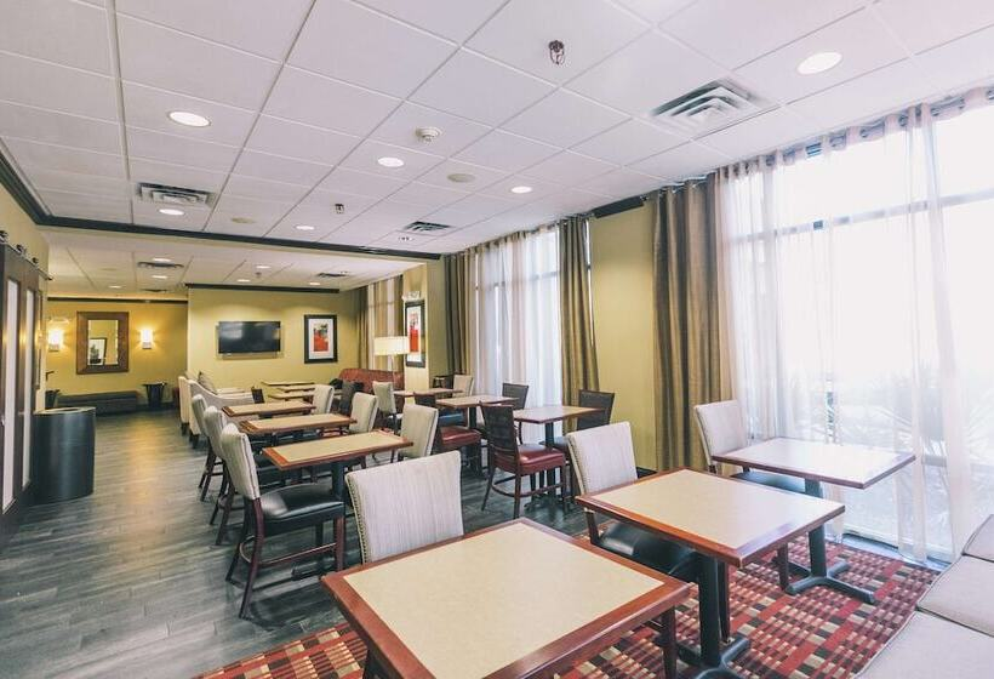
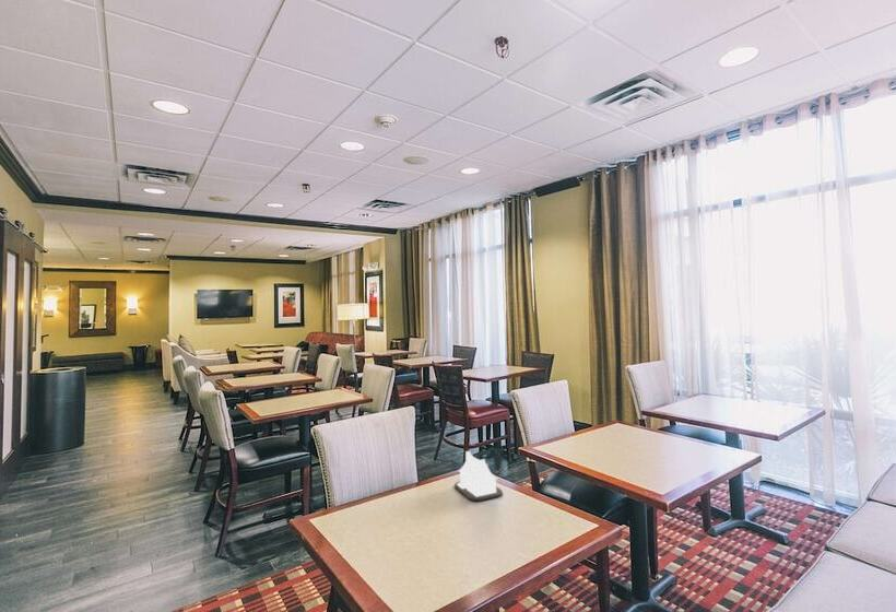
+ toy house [453,450,504,502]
